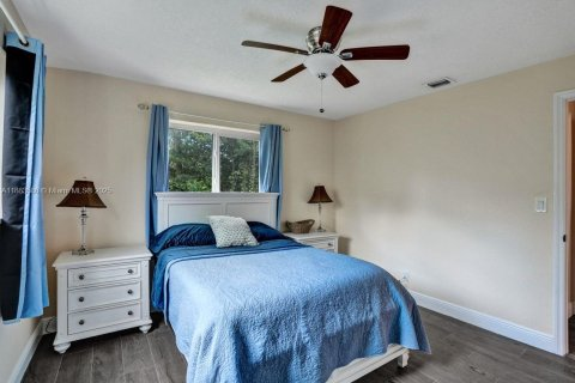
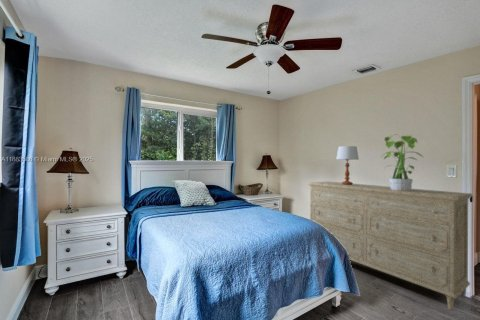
+ table lamp [335,145,360,185]
+ potted plant [378,133,424,191]
+ dresser [307,181,473,312]
